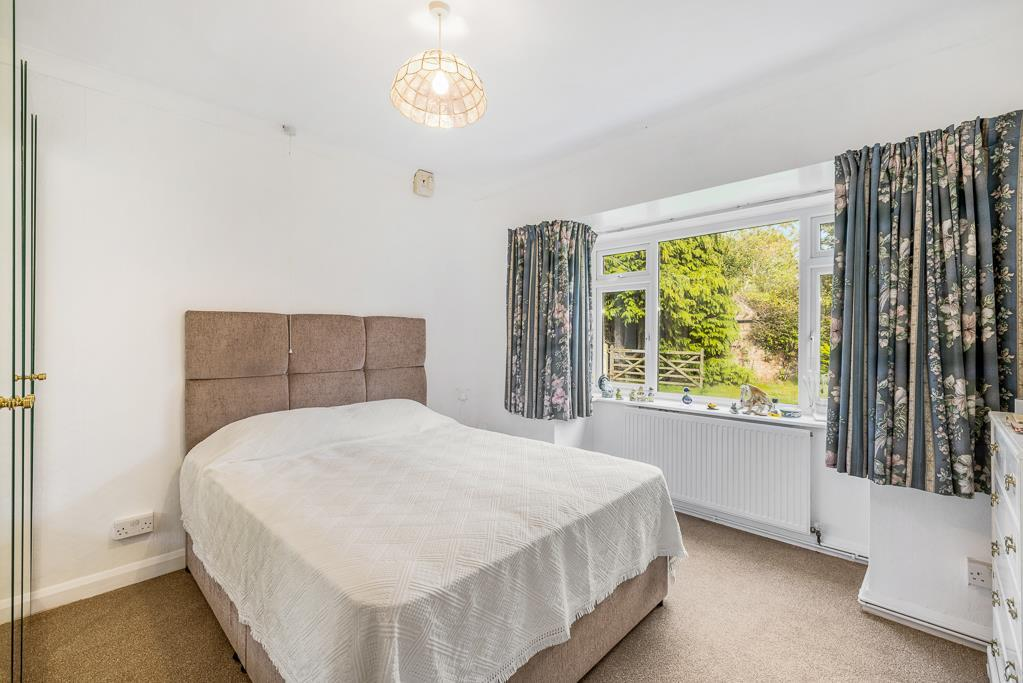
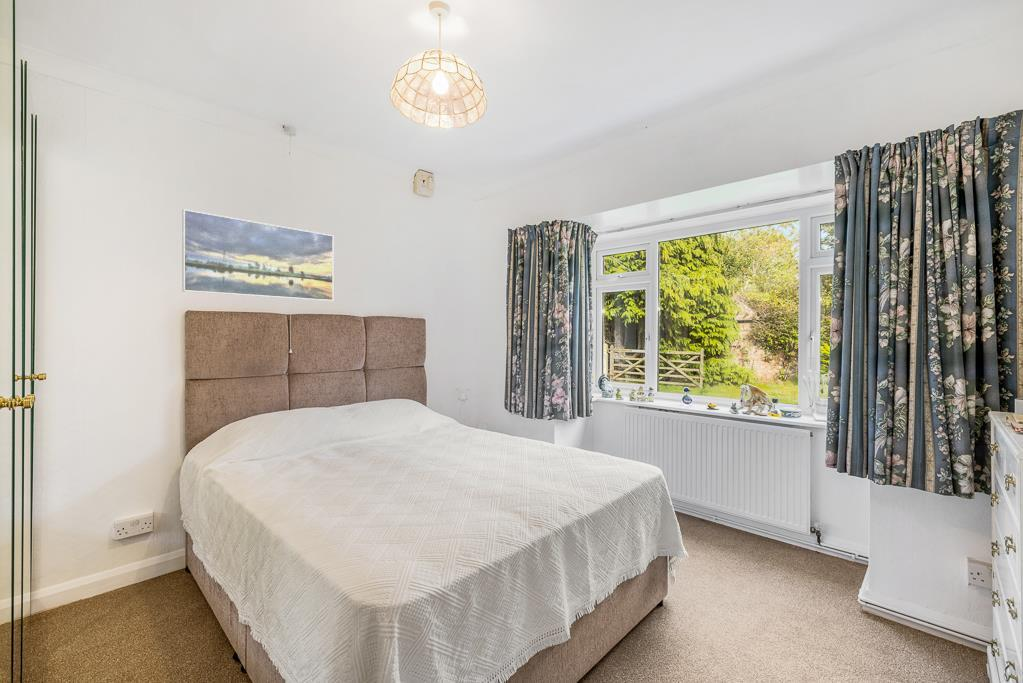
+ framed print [182,208,334,302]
